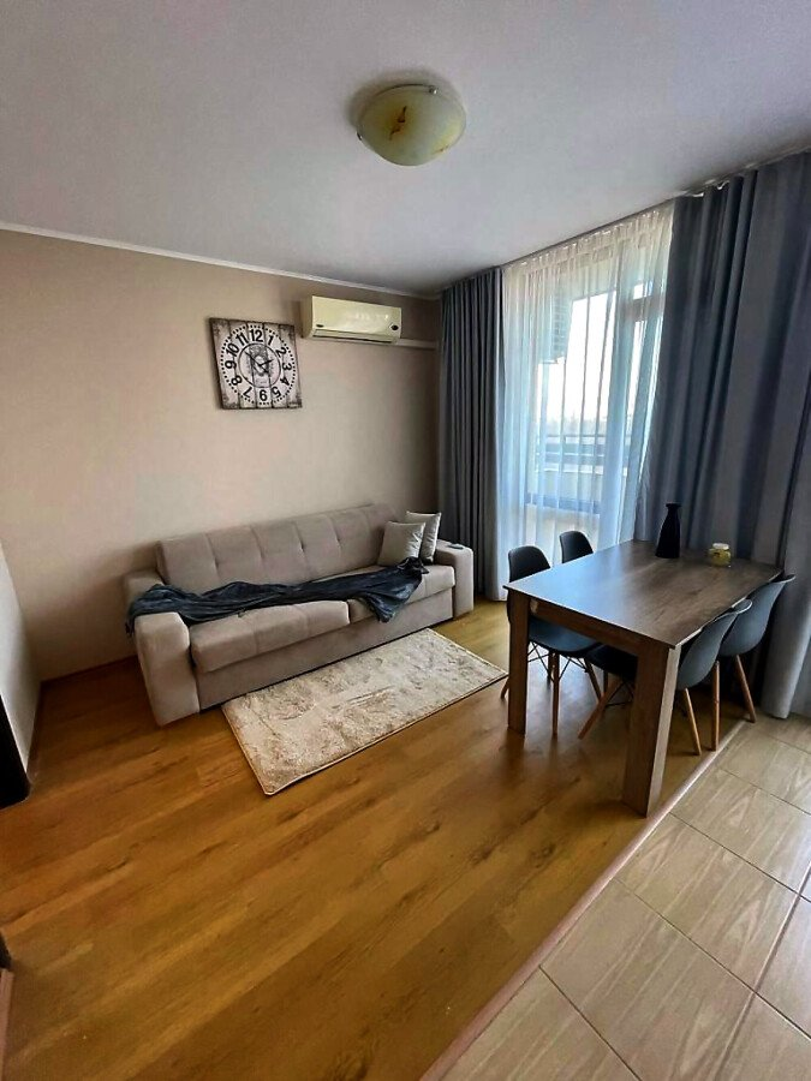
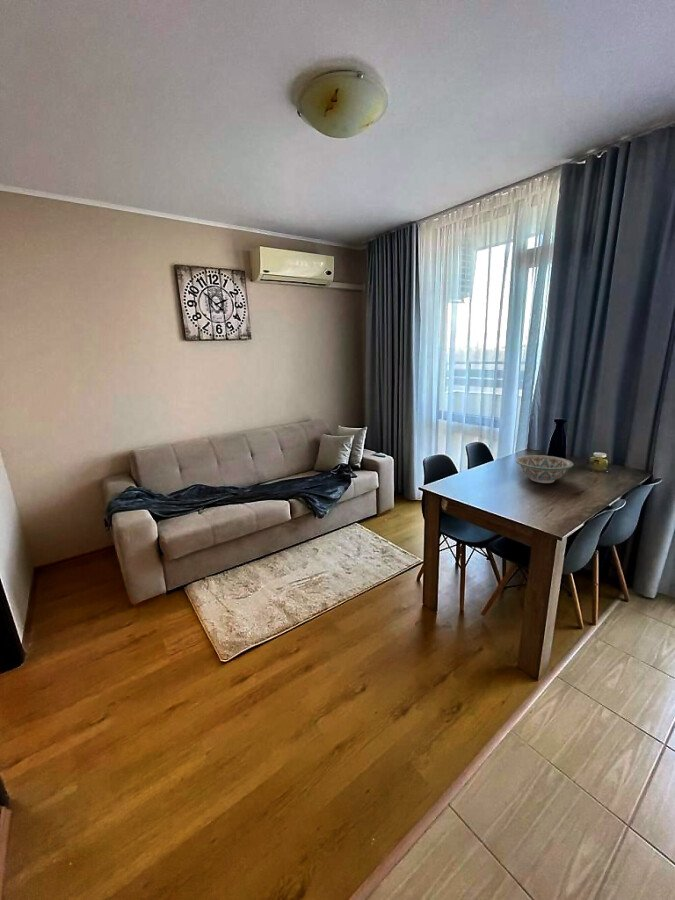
+ decorative bowl [515,454,575,484]
